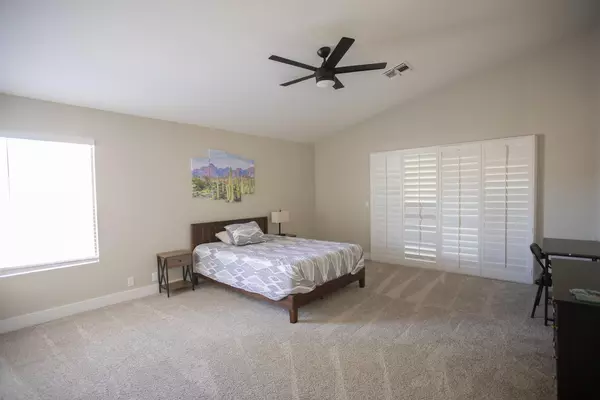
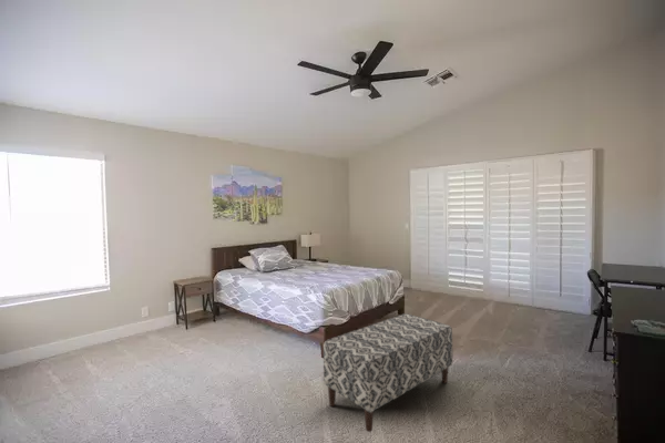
+ bench [323,312,453,433]
